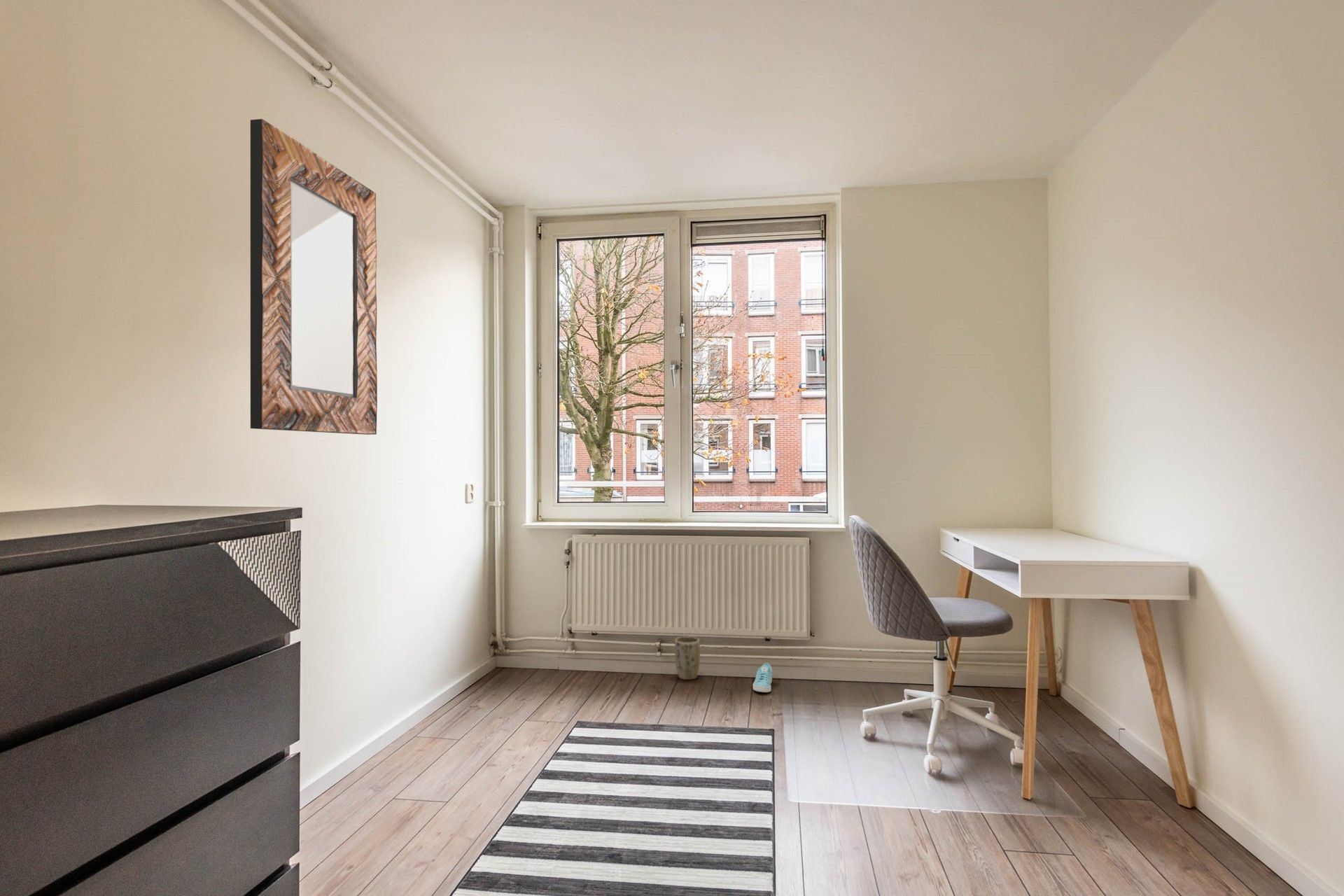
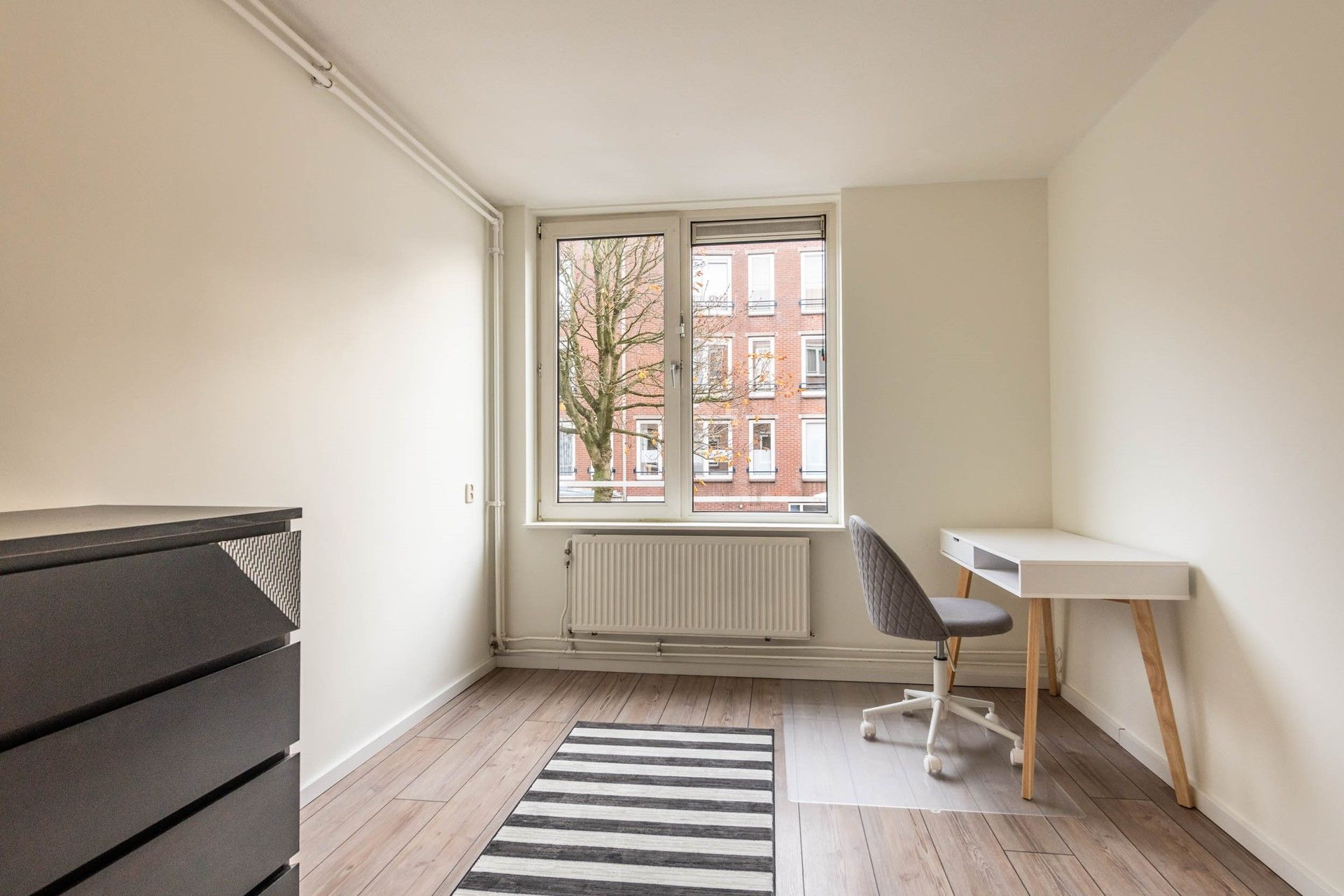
- sneaker [752,662,773,693]
- home mirror [250,118,378,435]
- plant pot [674,636,701,680]
